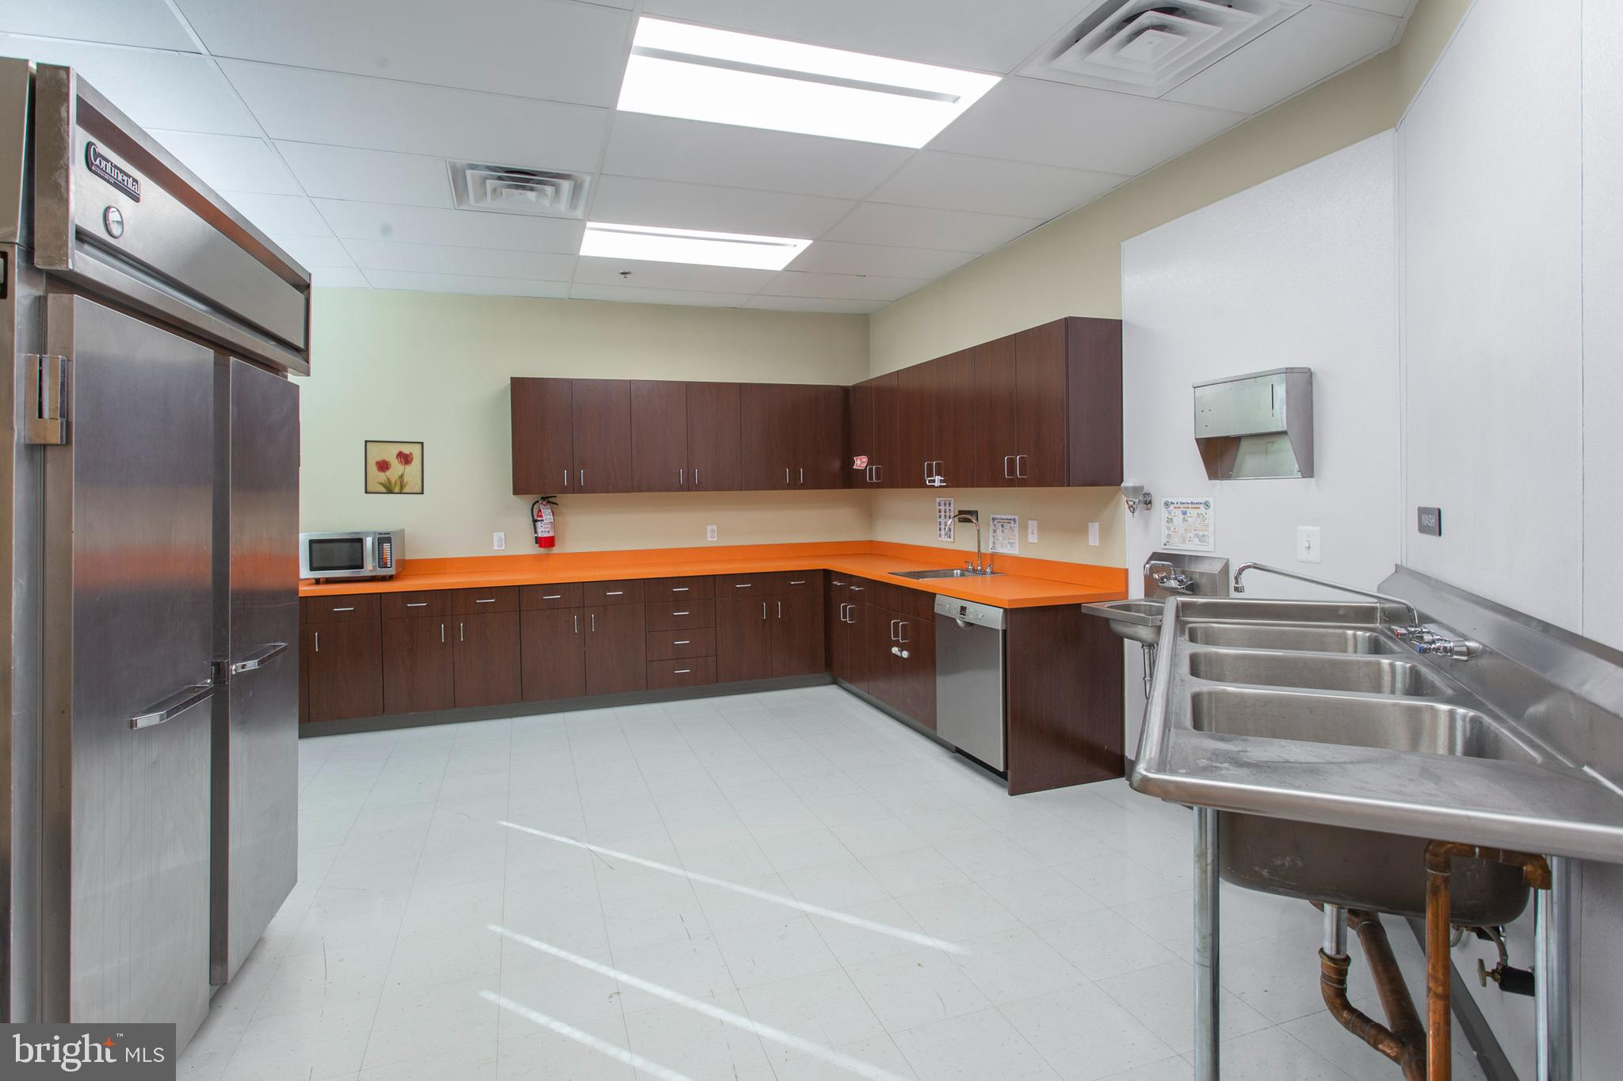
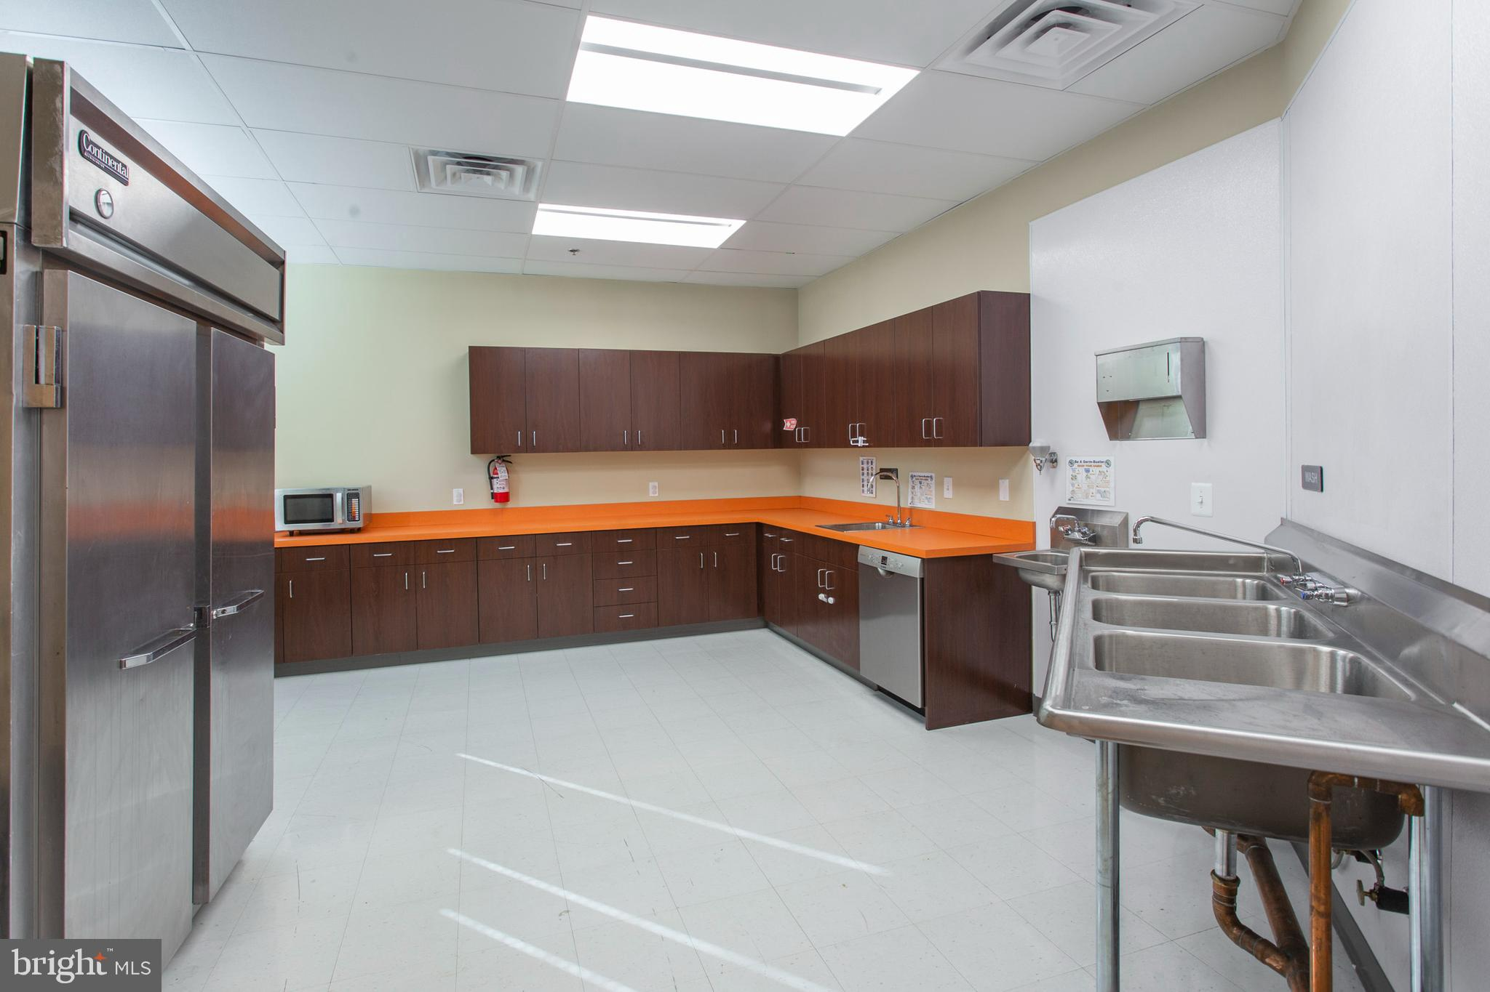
- wall art [363,439,425,495]
